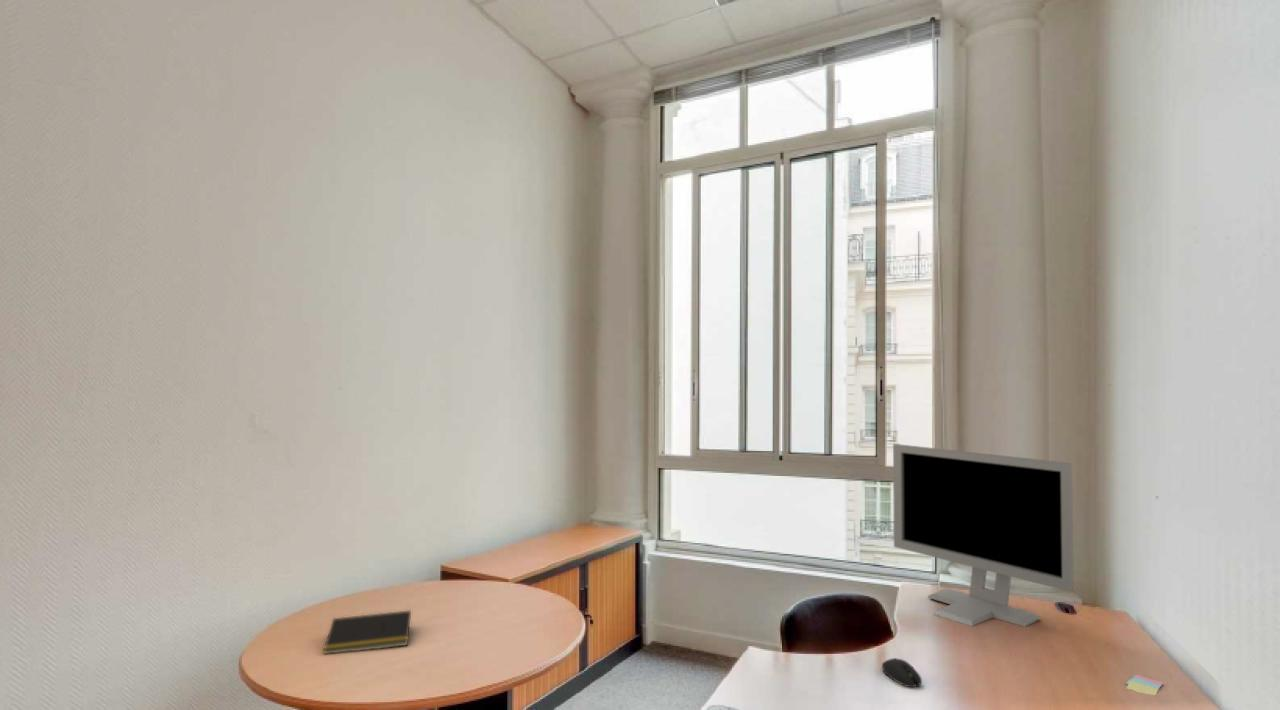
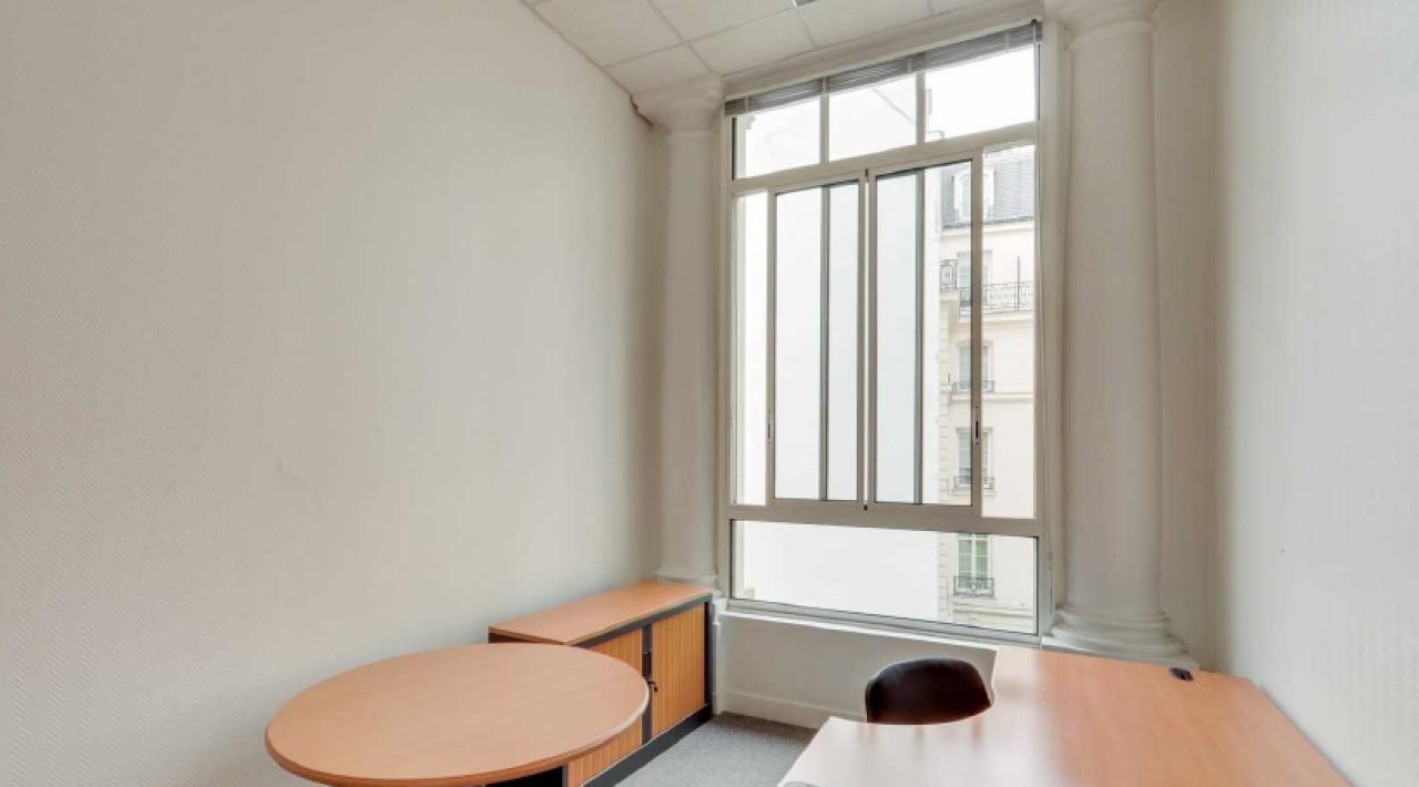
- sticky notes [1124,674,1164,696]
- notepad [322,609,412,655]
- monitor [892,443,1075,627]
- computer mouse [881,657,923,688]
